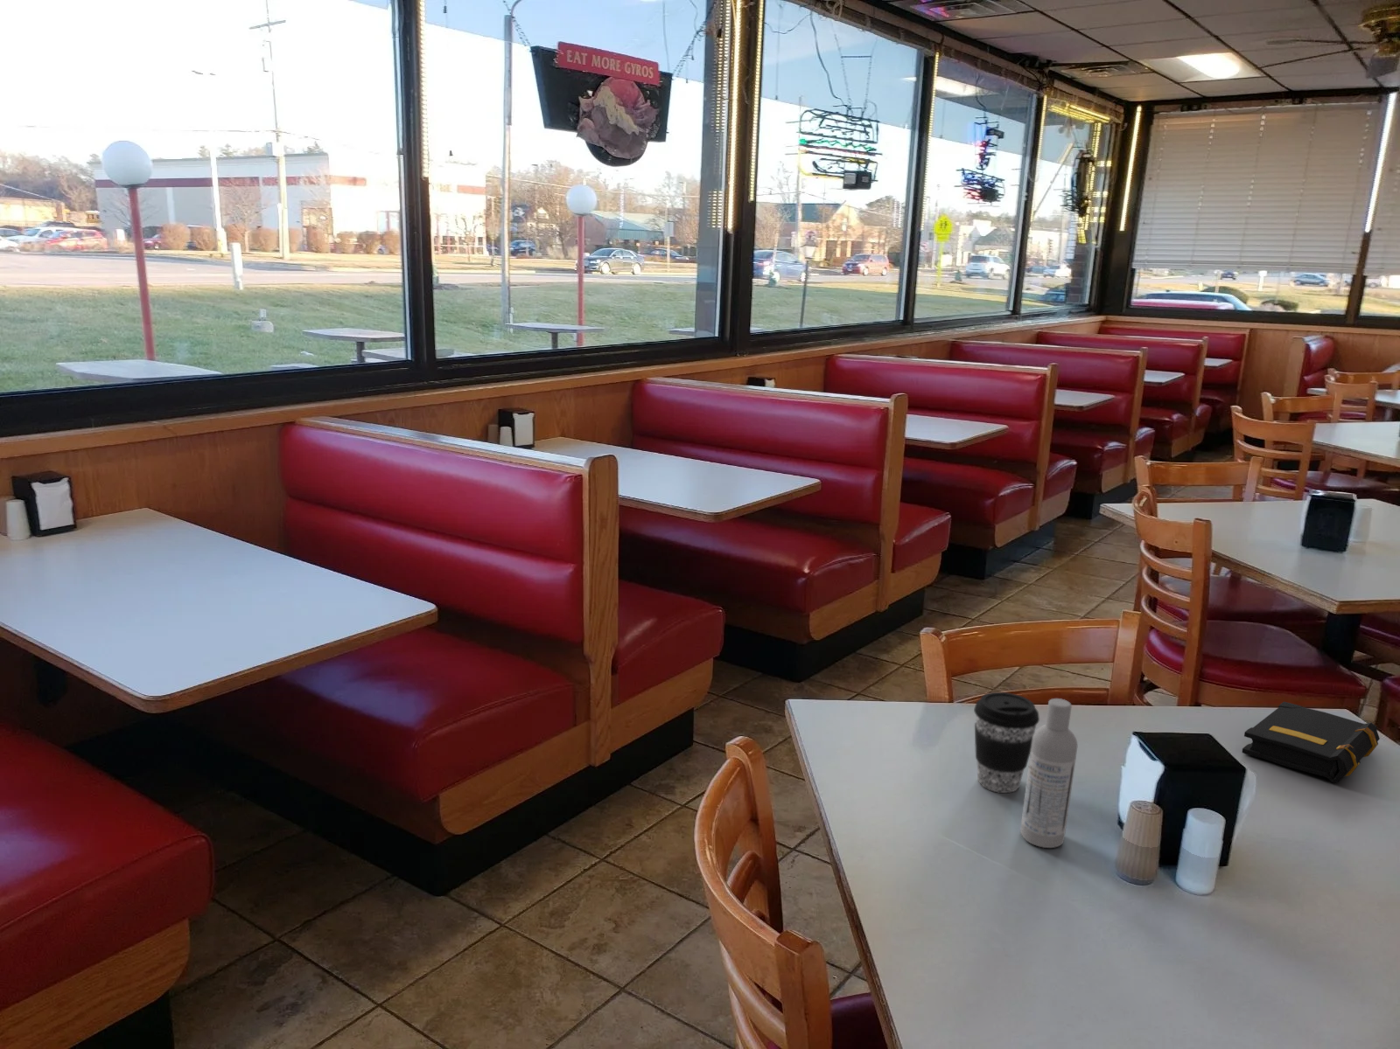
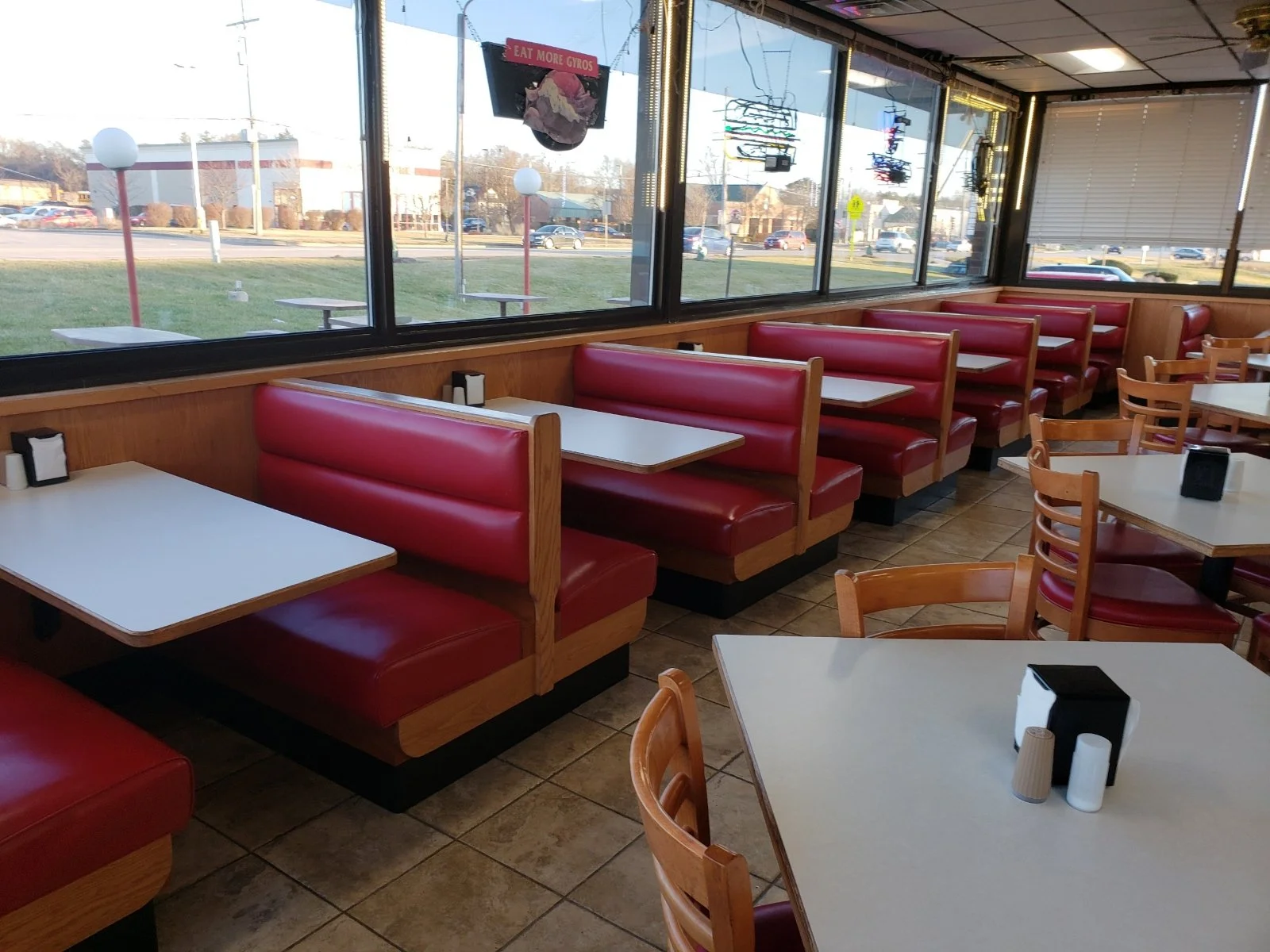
- coffee cup [973,692,1041,793]
- book [1241,701,1381,783]
- bottle [1020,697,1078,848]
